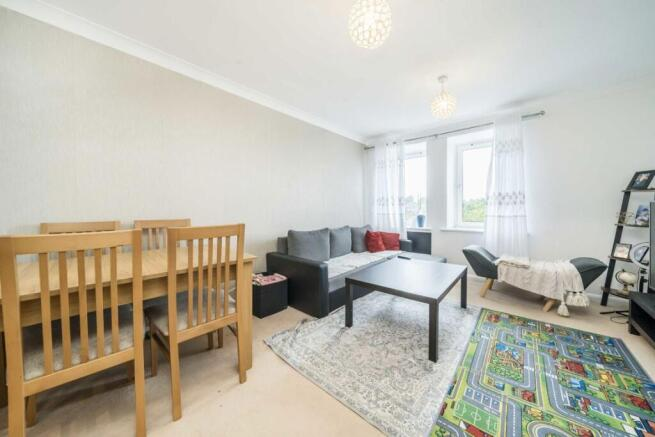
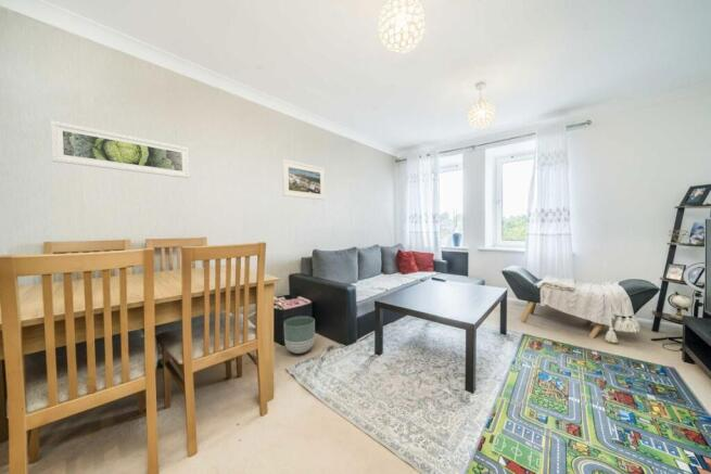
+ planter [283,315,316,355]
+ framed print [281,158,326,201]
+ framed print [50,119,191,179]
